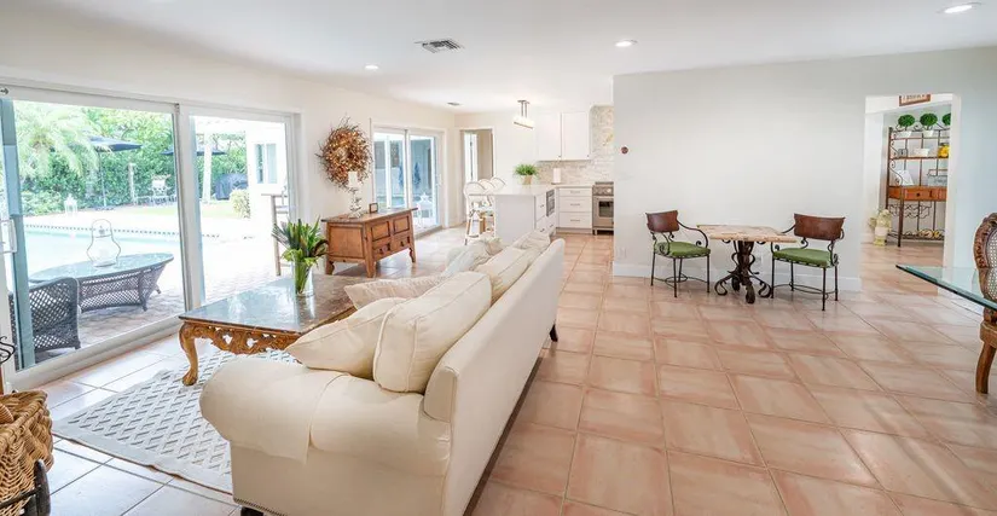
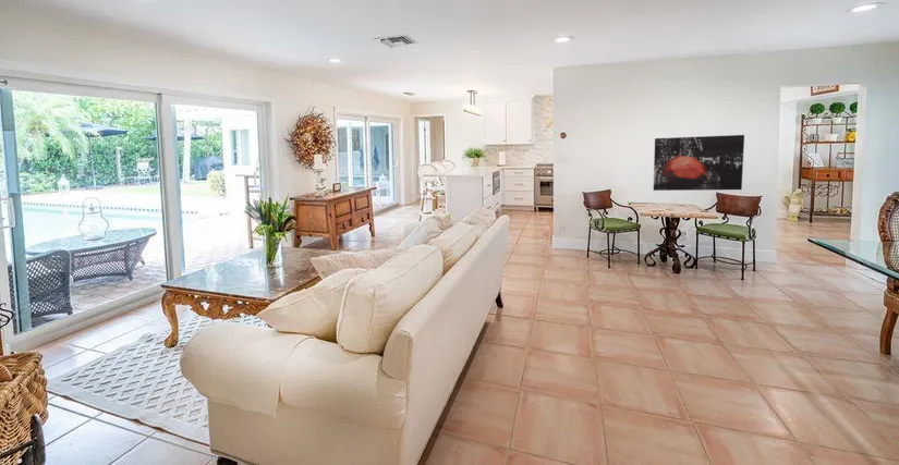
+ wall art [653,134,745,192]
